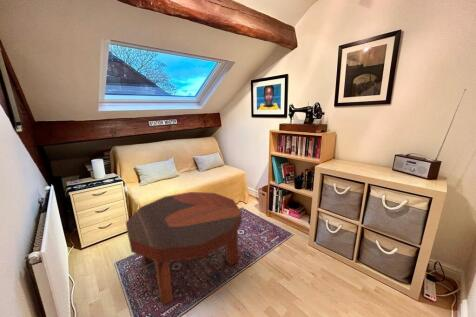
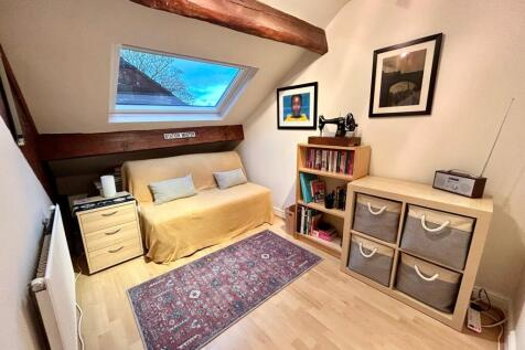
- coffee table [125,191,243,306]
